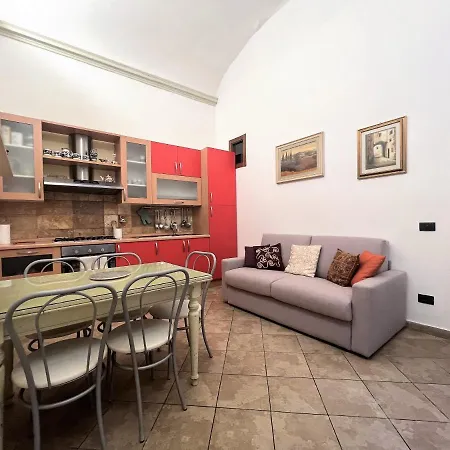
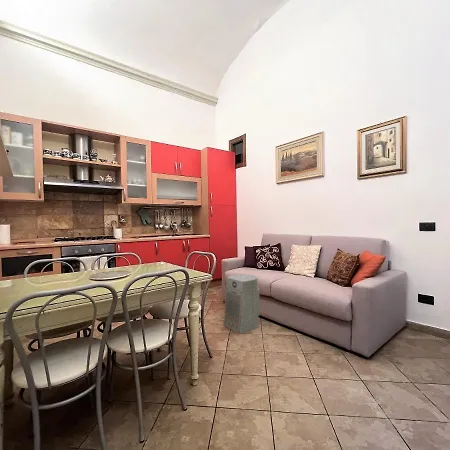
+ fan [223,273,261,334]
